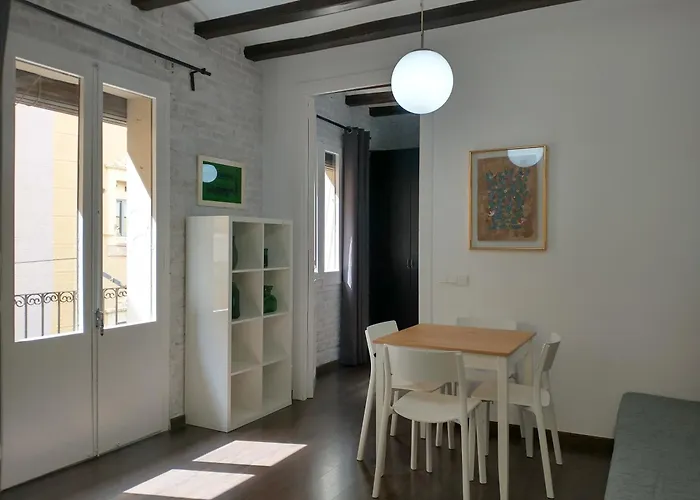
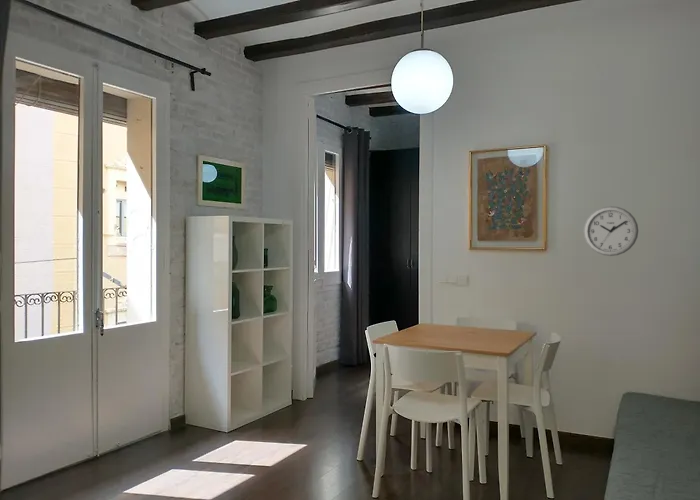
+ wall clock [583,205,639,257]
